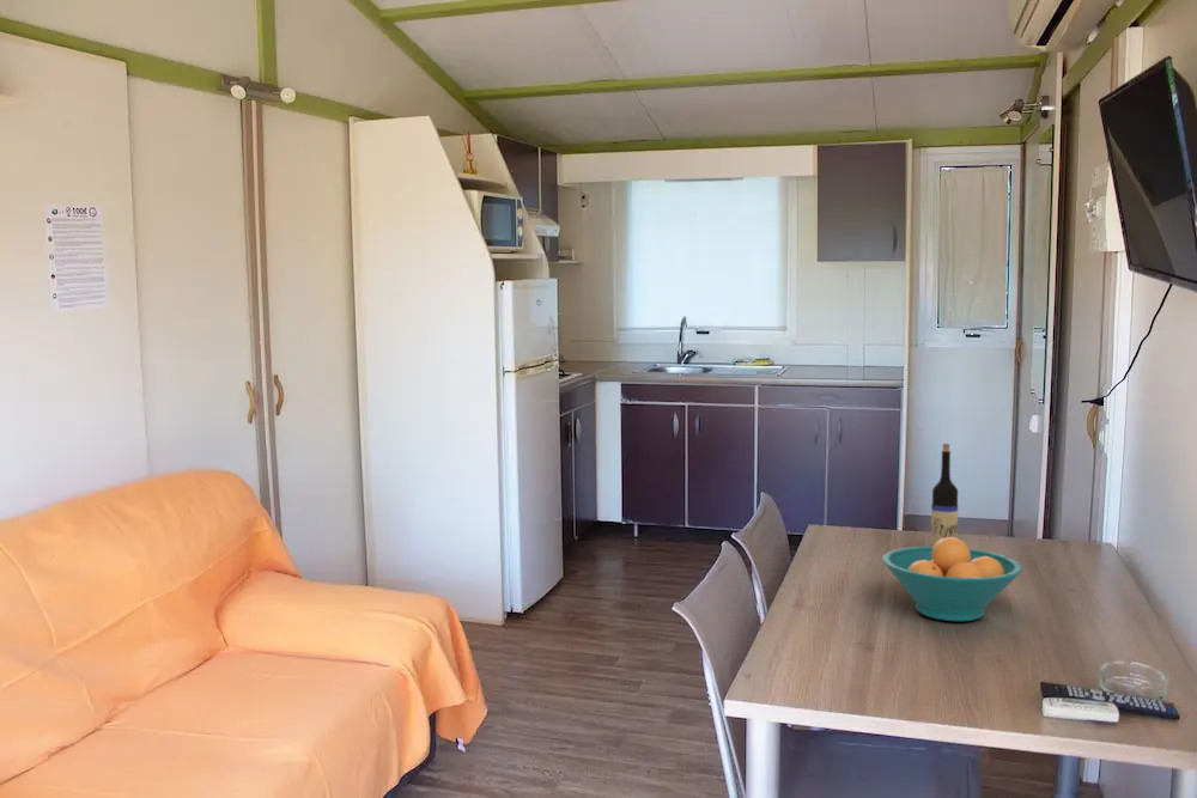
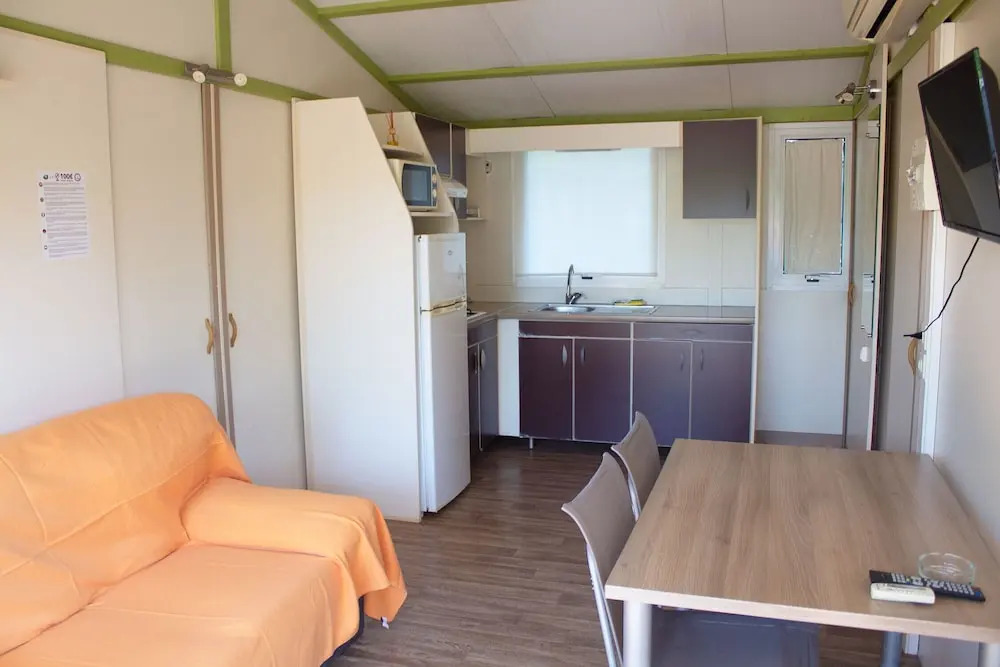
- wine bottle [930,443,959,547]
- fruit bowl [881,537,1023,622]
